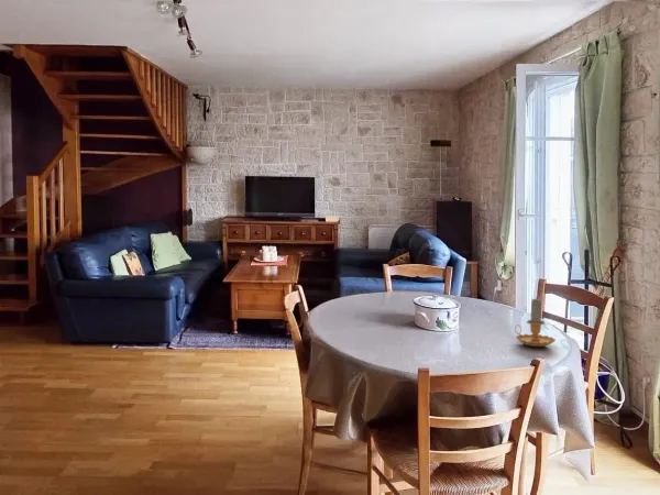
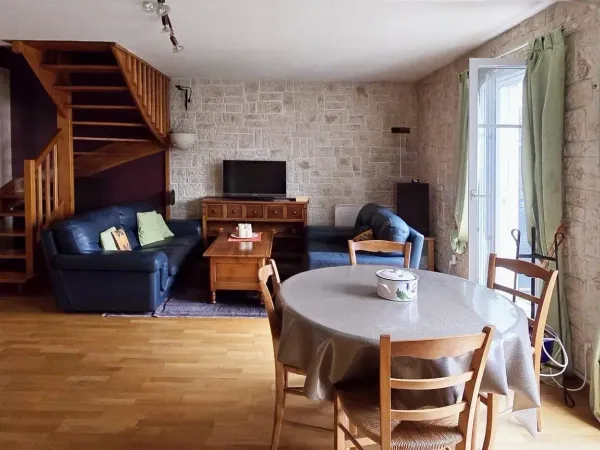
- candle [514,296,557,348]
